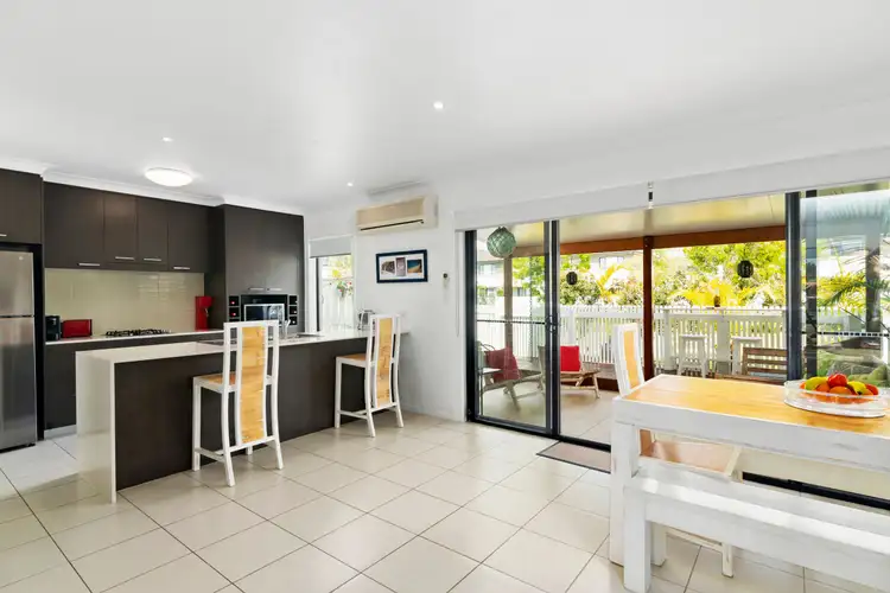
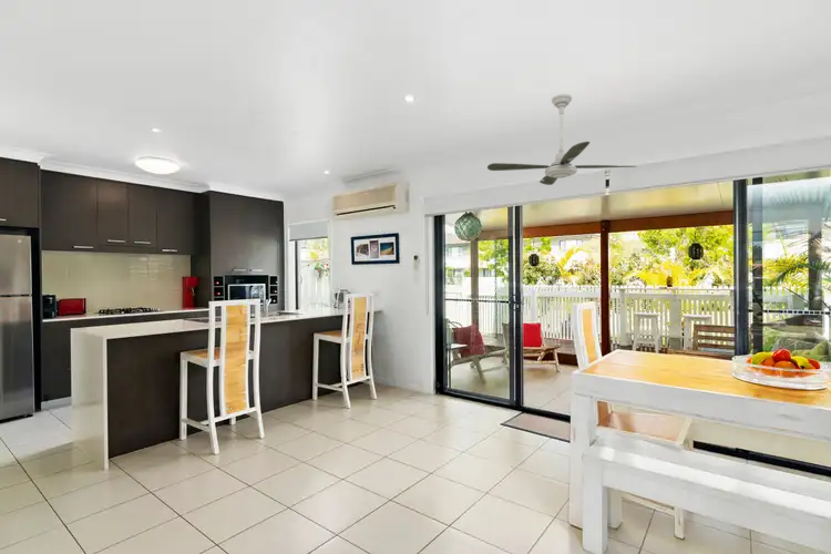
+ ceiling fan [486,93,637,186]
